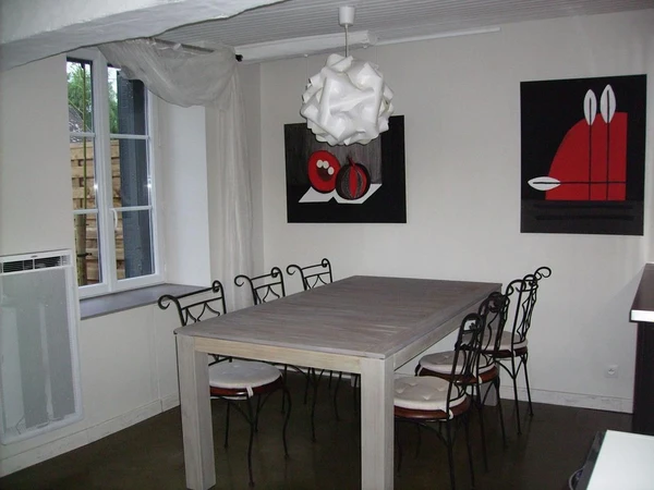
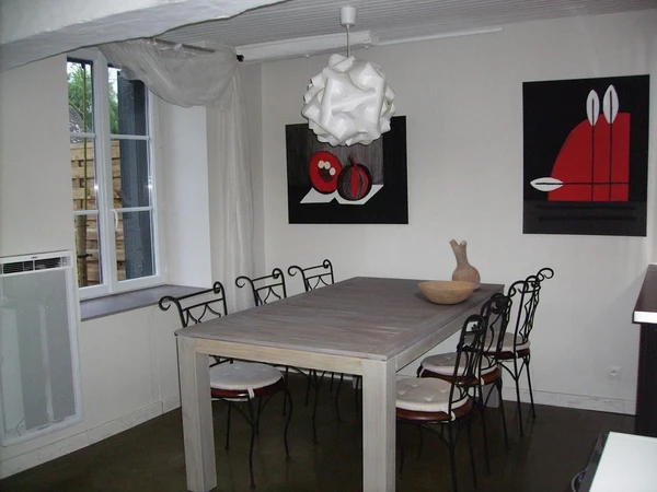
+ vase [448,238,482,290]
+ bowl [417,280,477,305]
